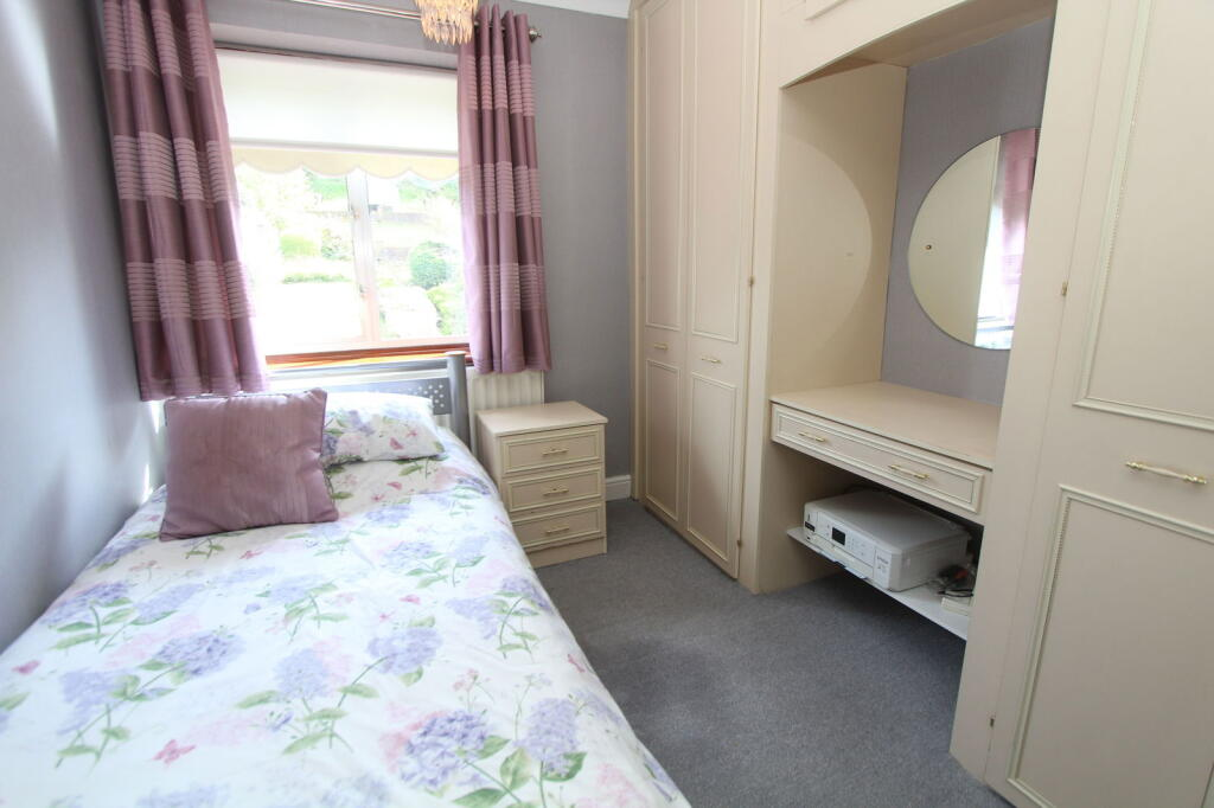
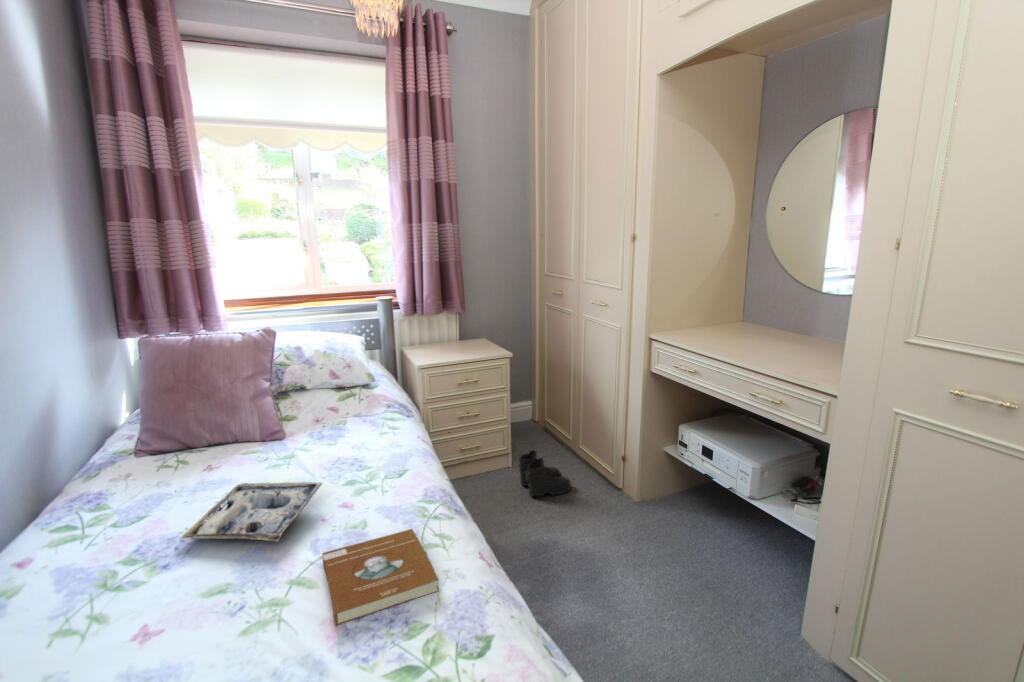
+ boots [516,449,573,498]
+ book [322,528,440,627]
+ tray [179,481,324,542]
